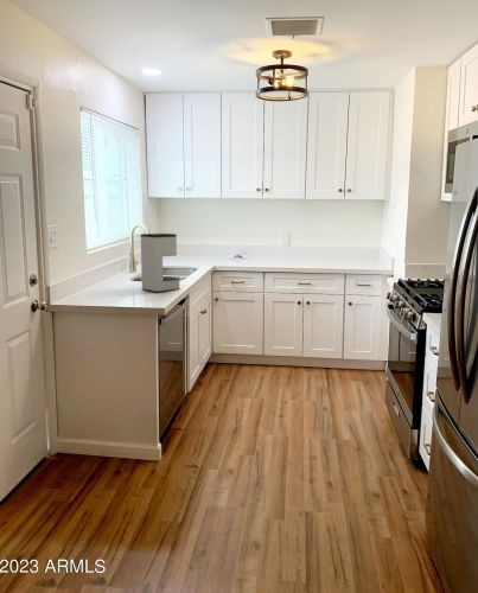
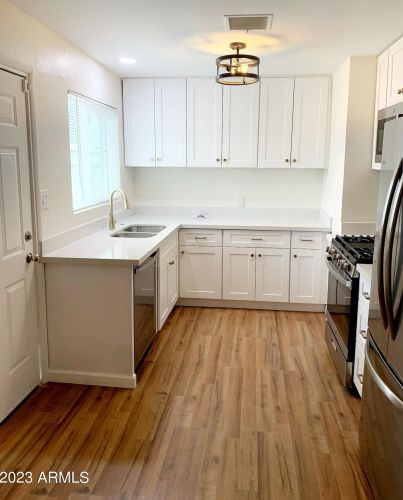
- coffee maker [139,232,180,293]
